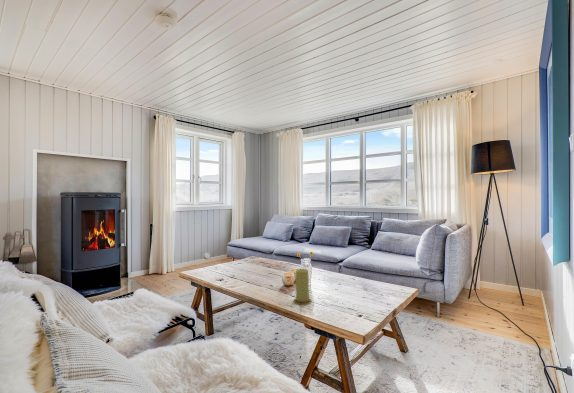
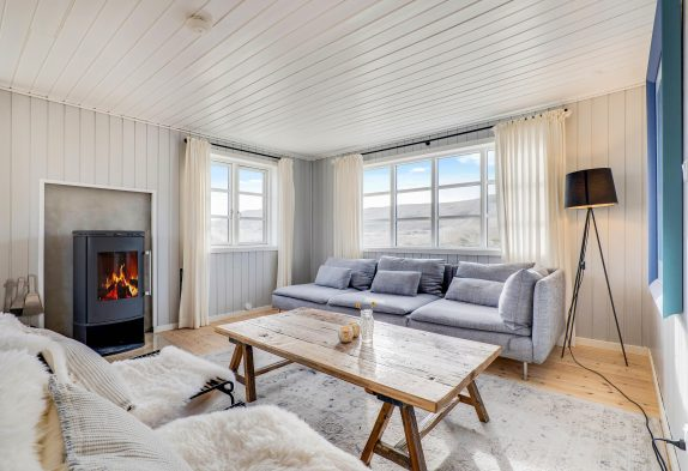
- candle [293,268,313,305]
